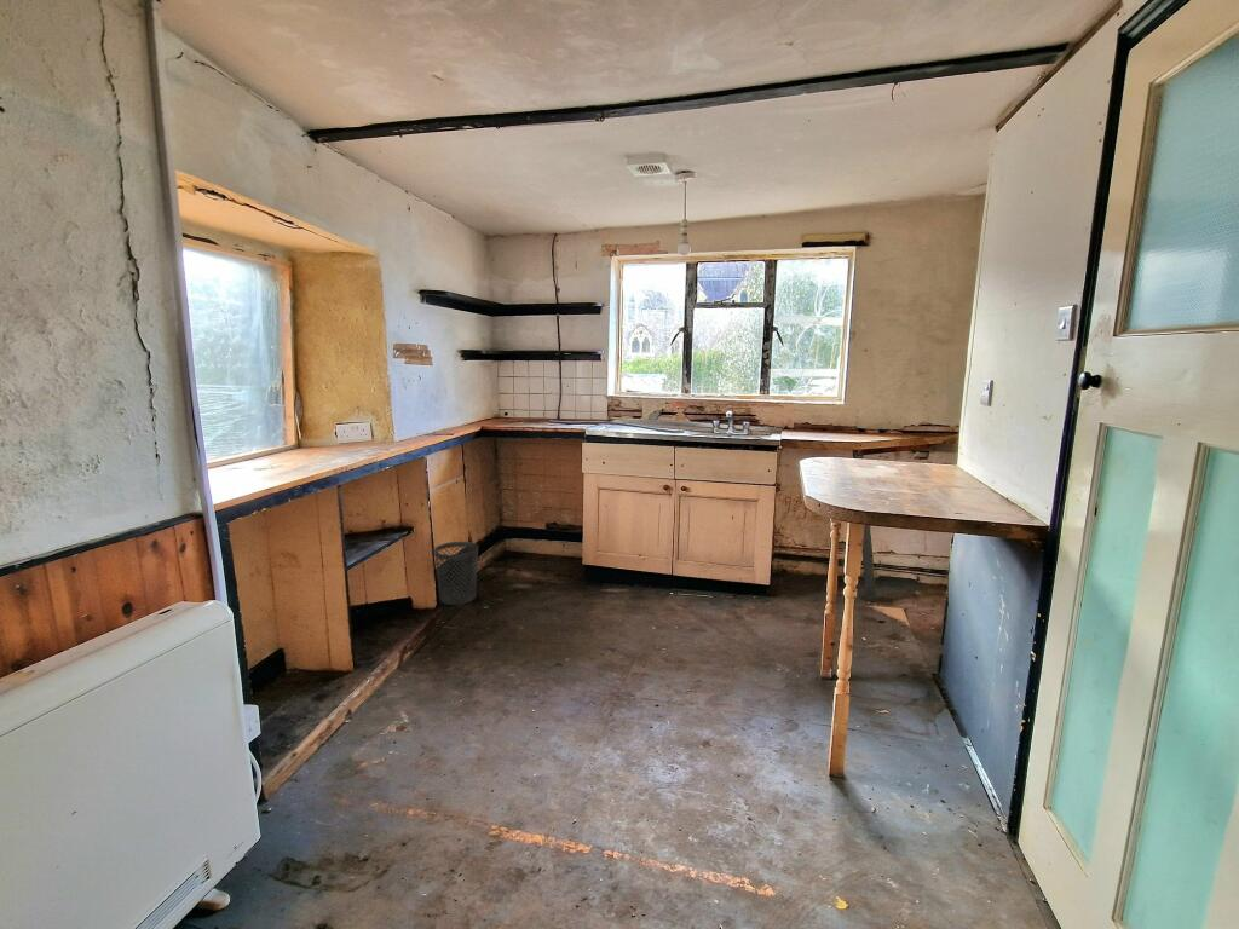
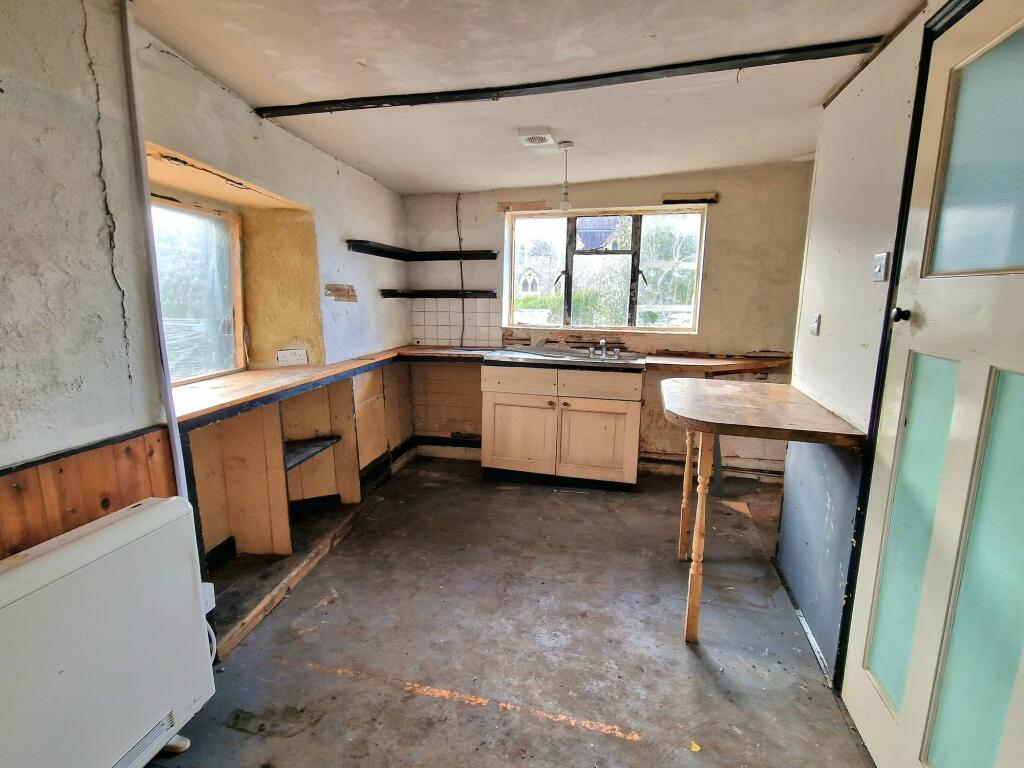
- wastebasket [433,541,479,606]
